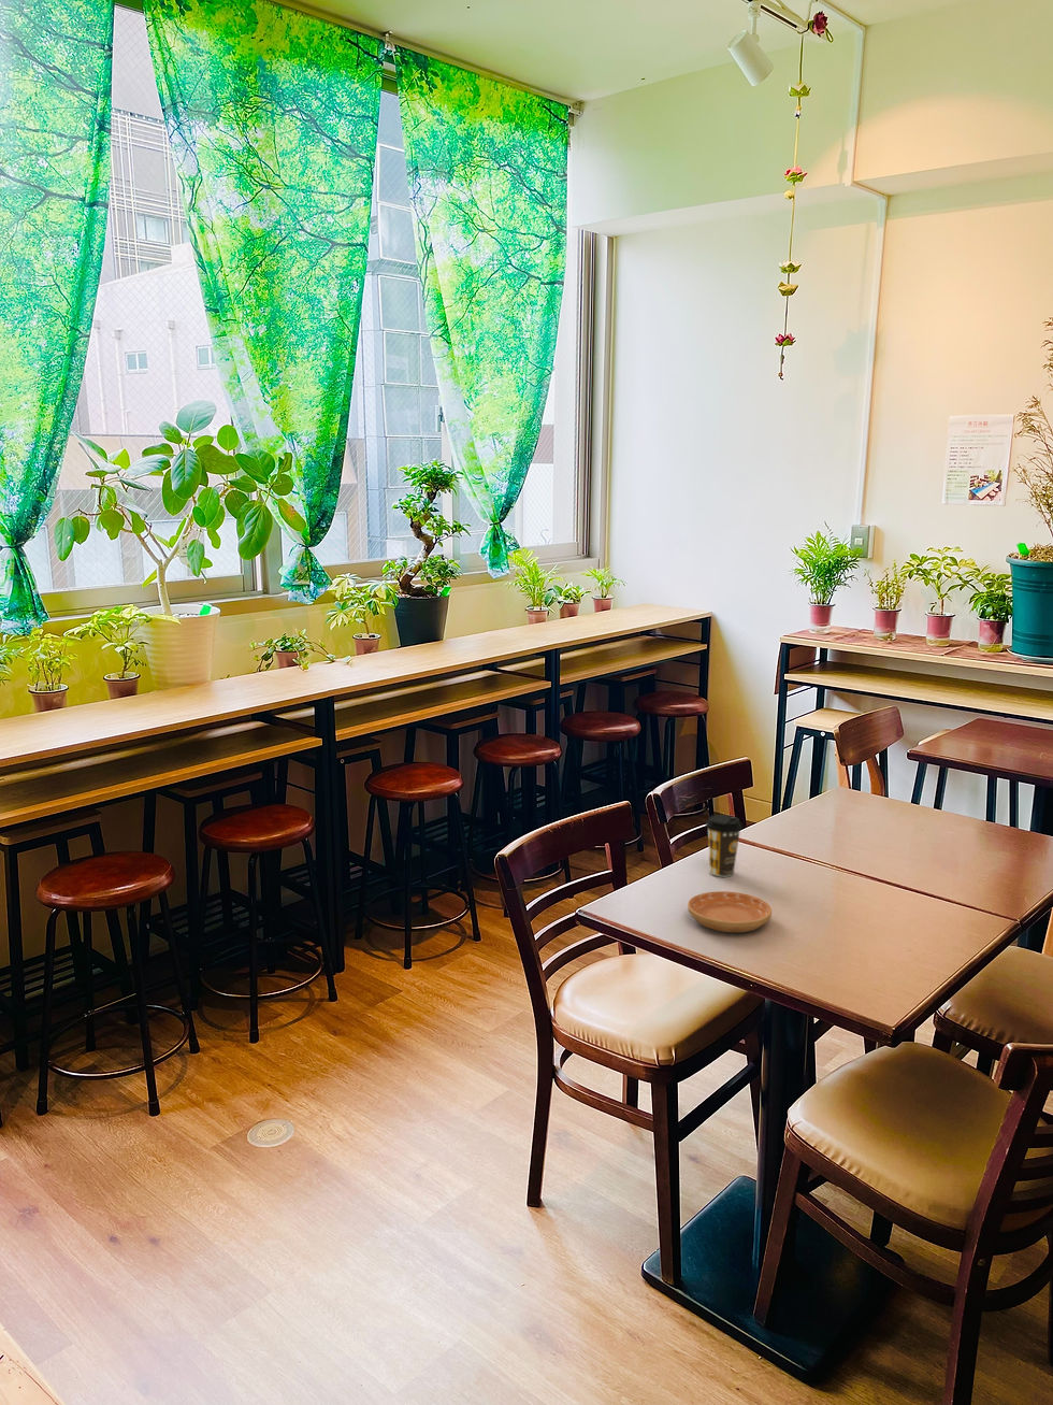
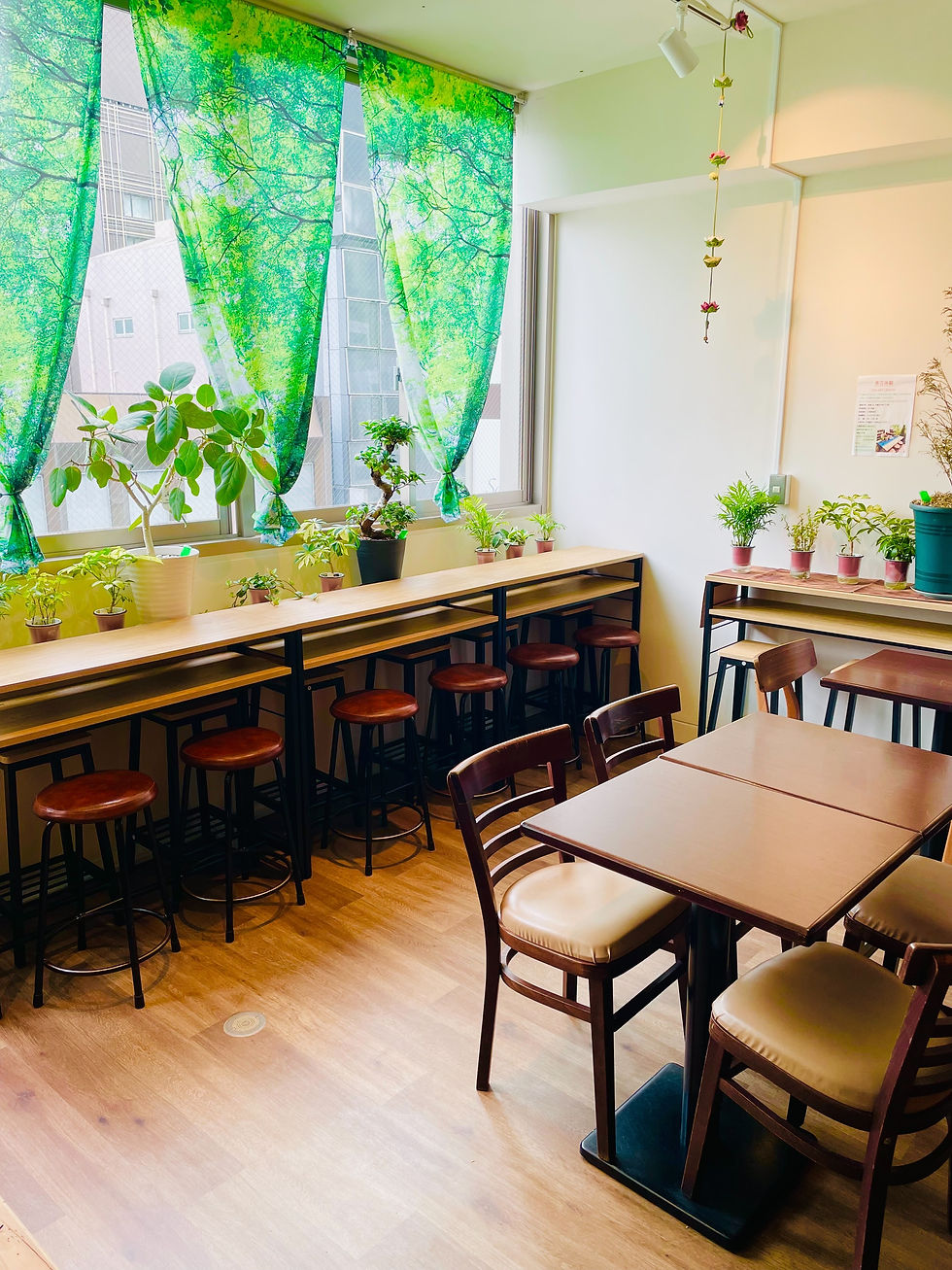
- coffee cup [705,814,743,877]
- saucer [687,891,772,933]
